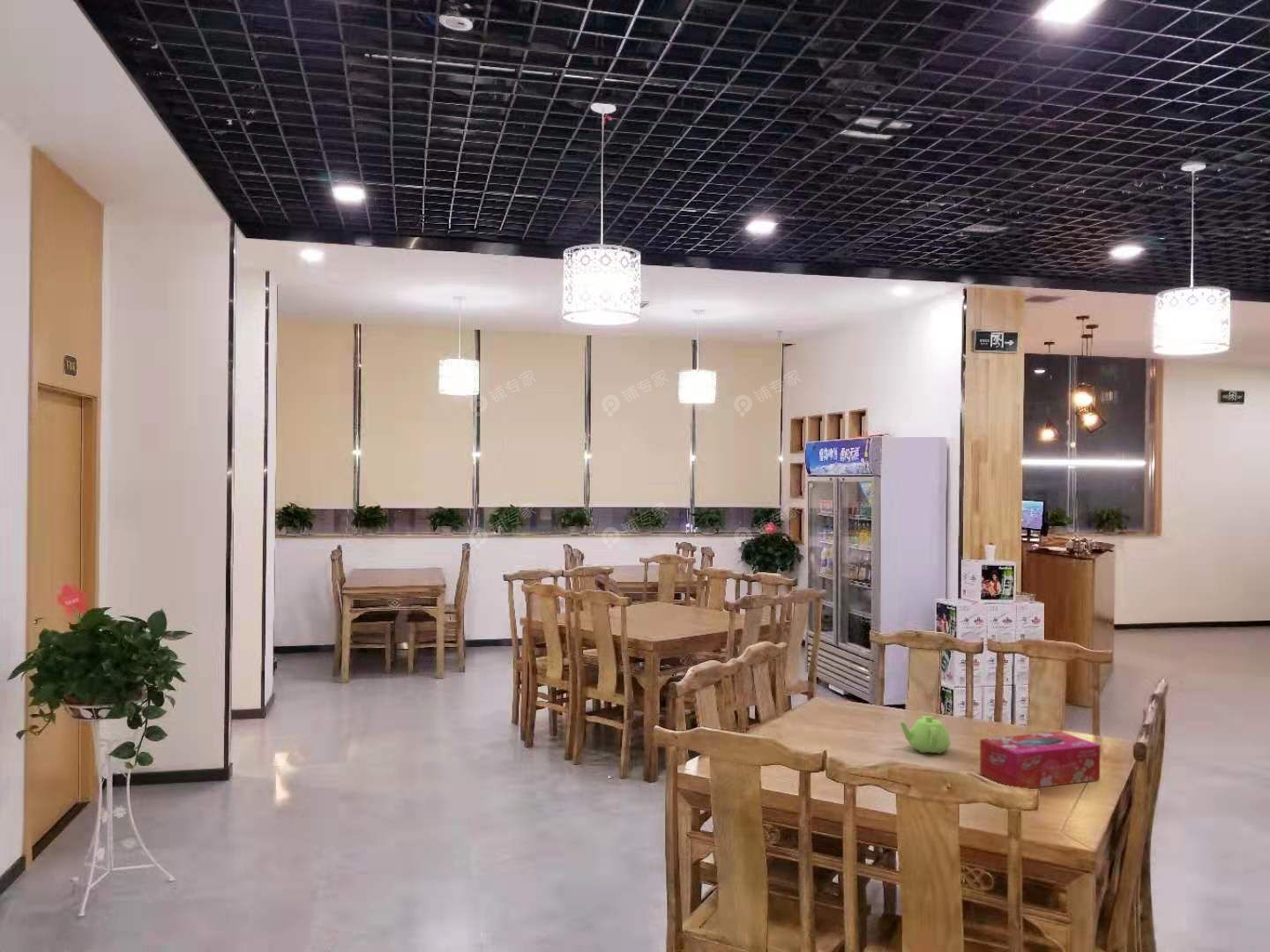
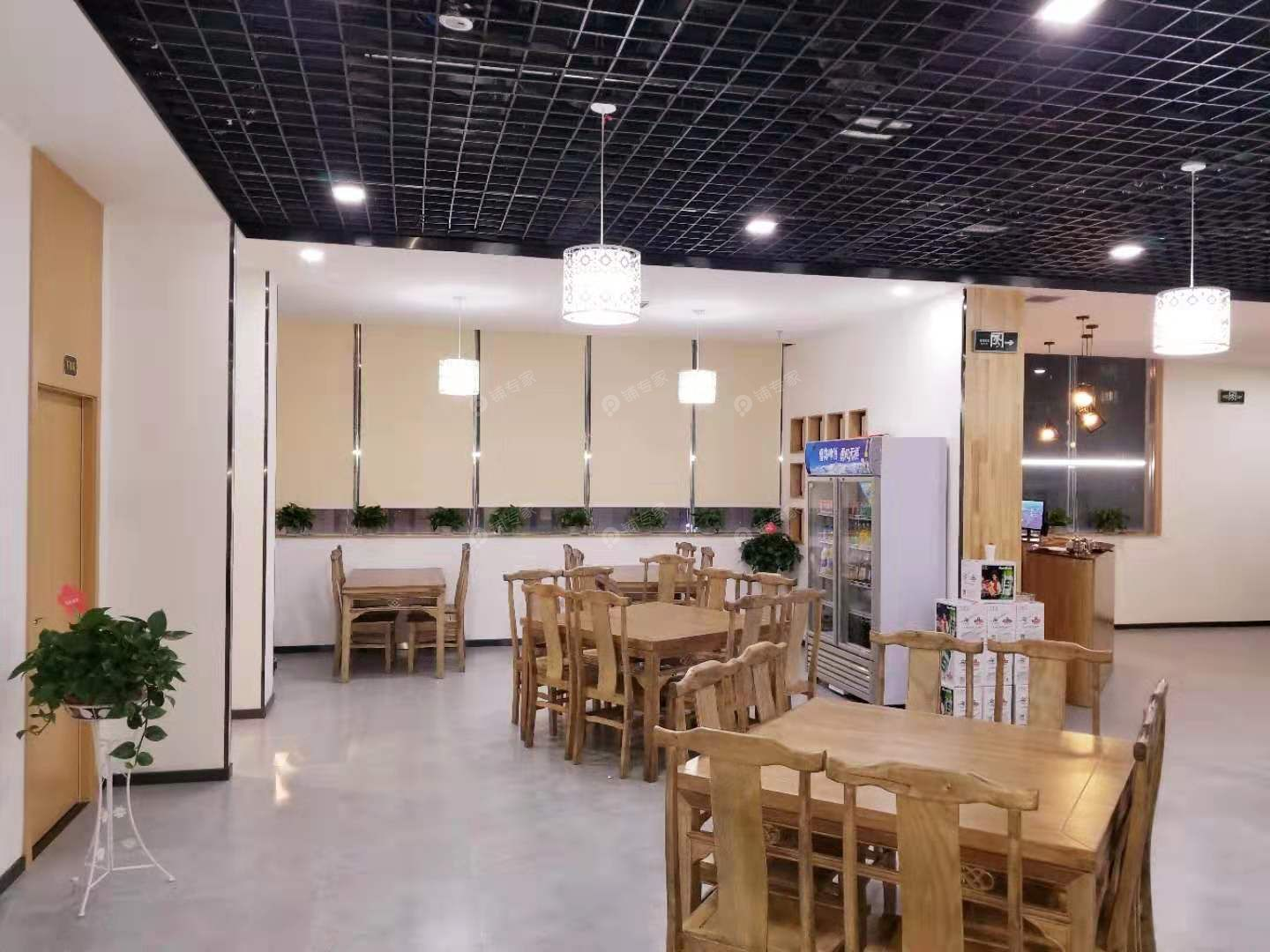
- teapot [899,715,952,755]
- tissue box [979,731,1101,789]
